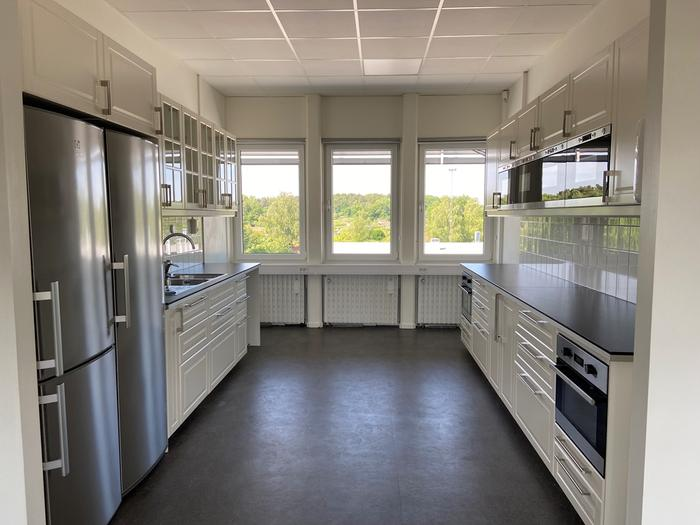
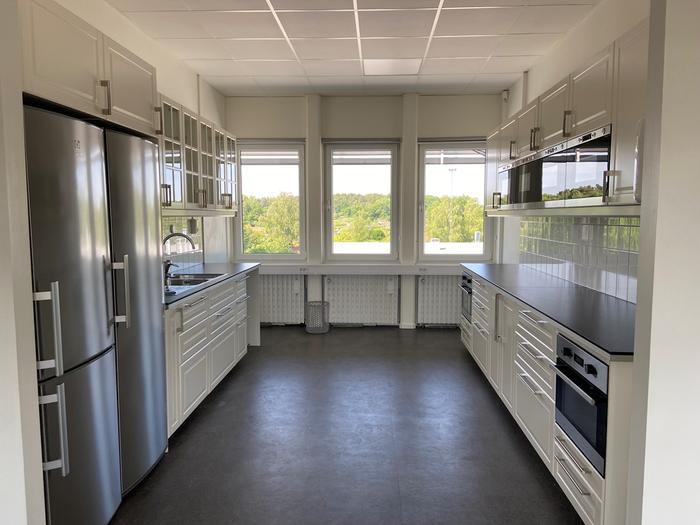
+ waste bin [304,300,331,334]
